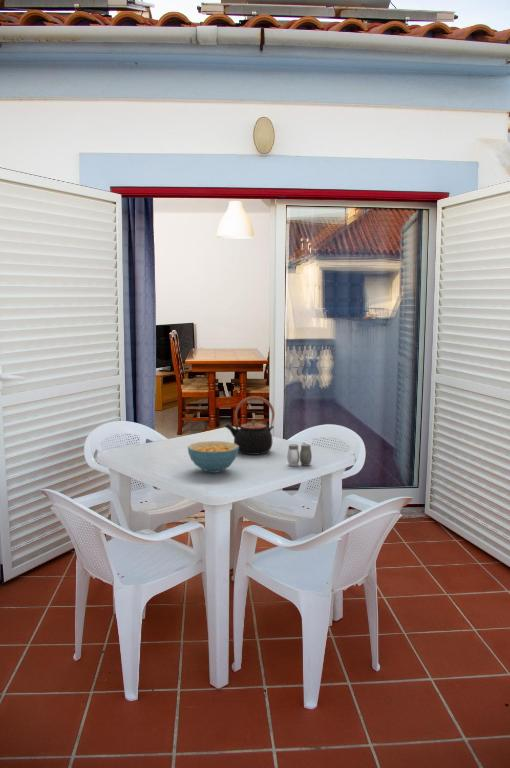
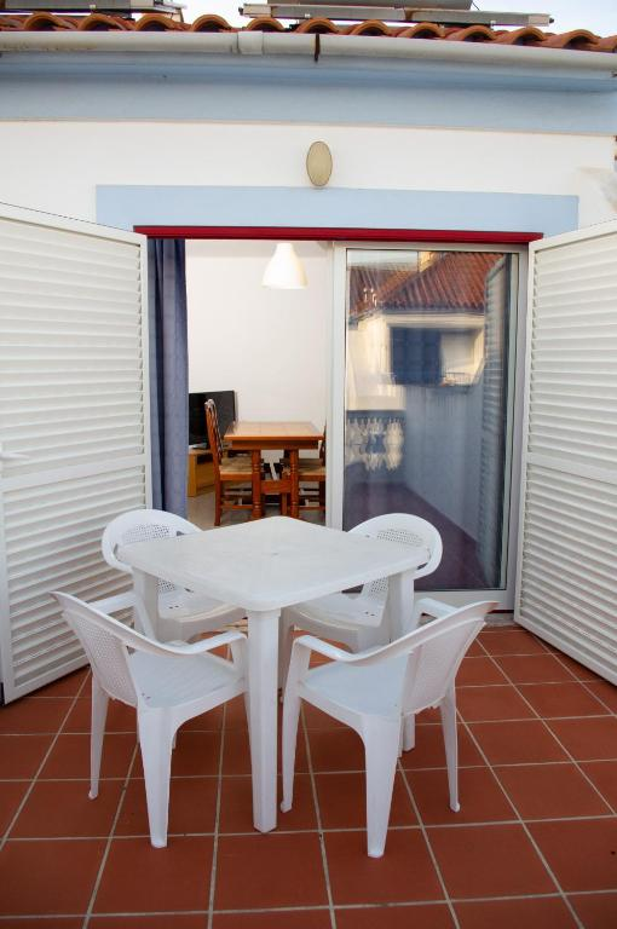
- teapot [224,395,275,456]
- cereal bowl [187,440,239,474]
- salt and pepper shaker [287,443,313,467]
